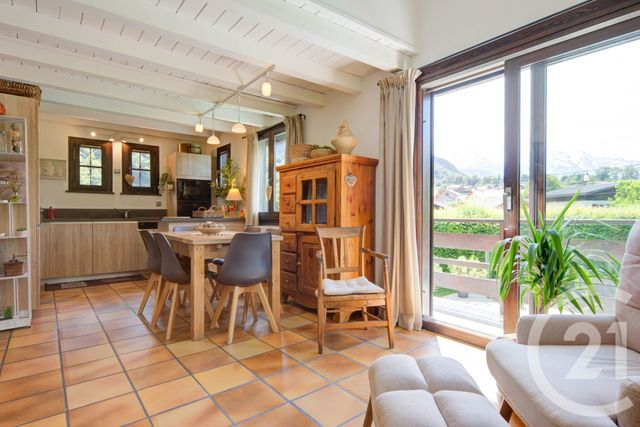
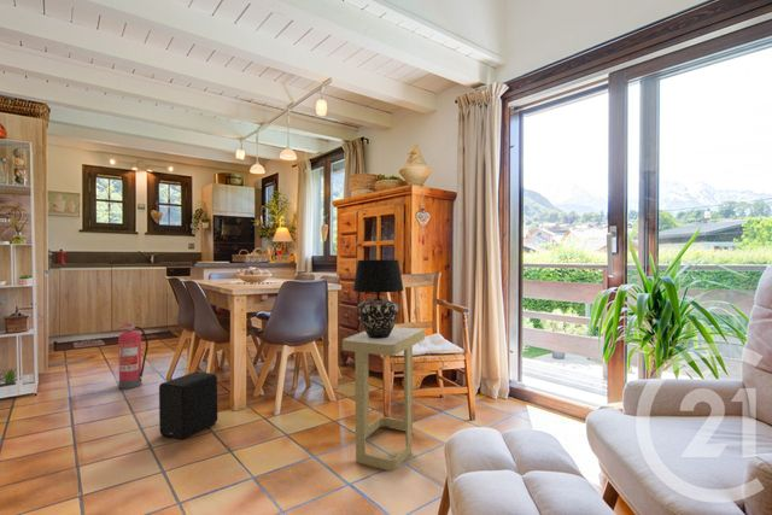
+ side table [341,326,426,472]
+ table lamp [352,258,405,339]
+ fire extinguisher [116,321,150,390]
+ speaker [158,370,218,440]
